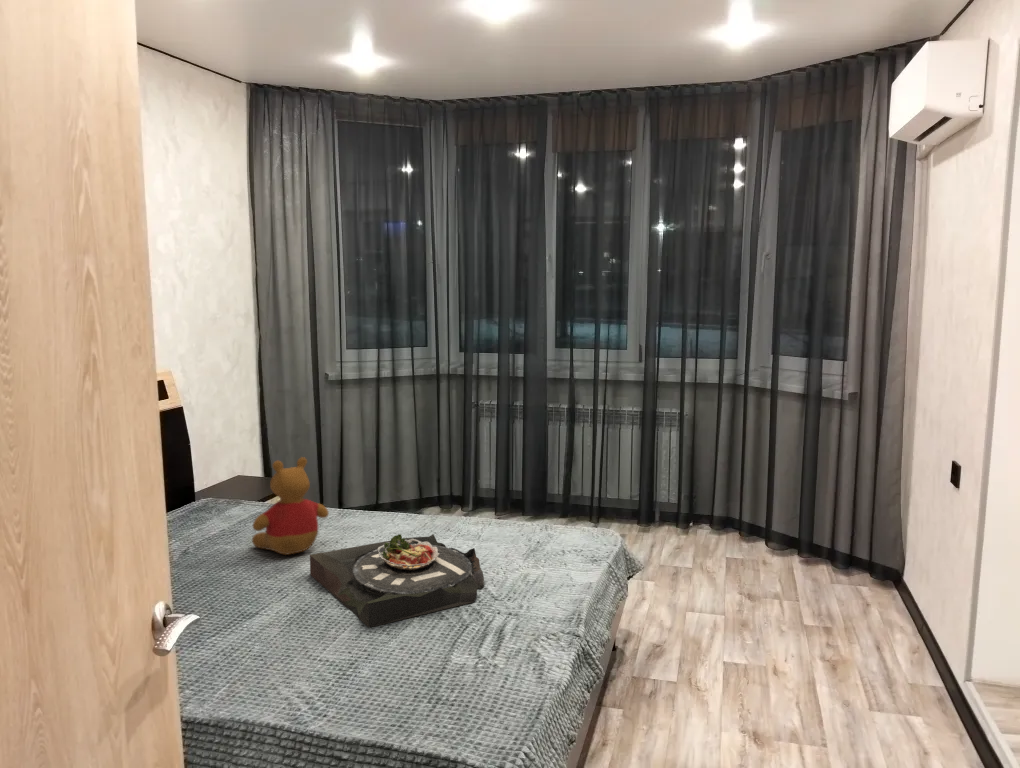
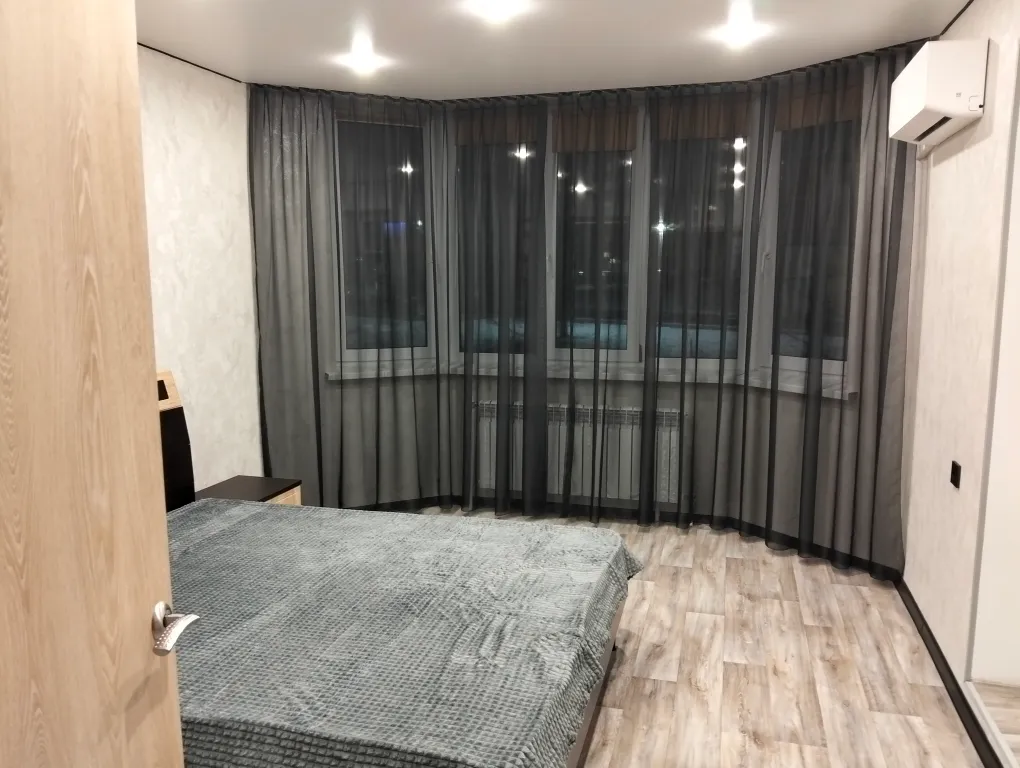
- teddy bear [251,456,330,556]
- serving tray [309,533,485,628]
